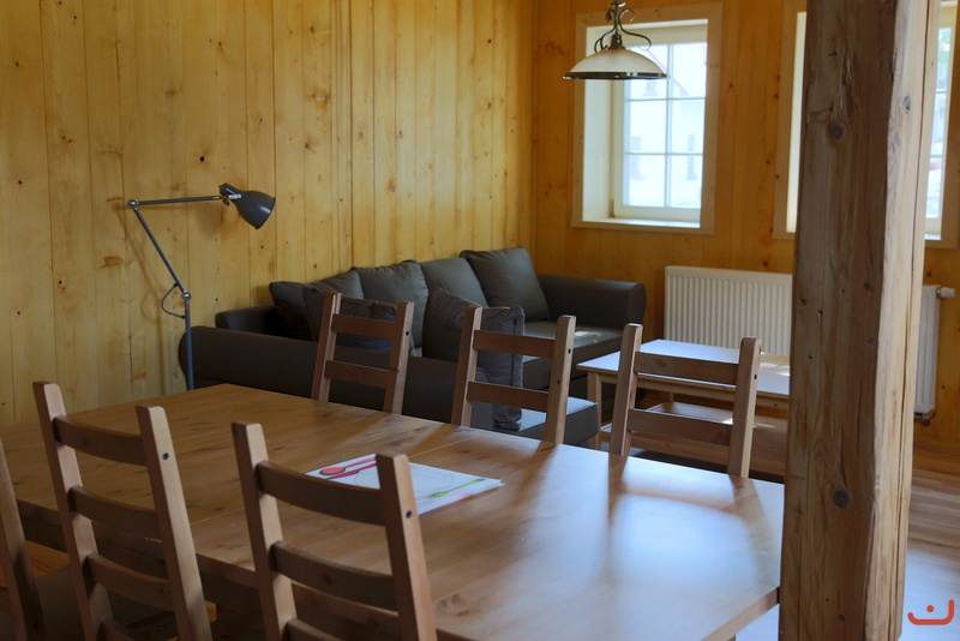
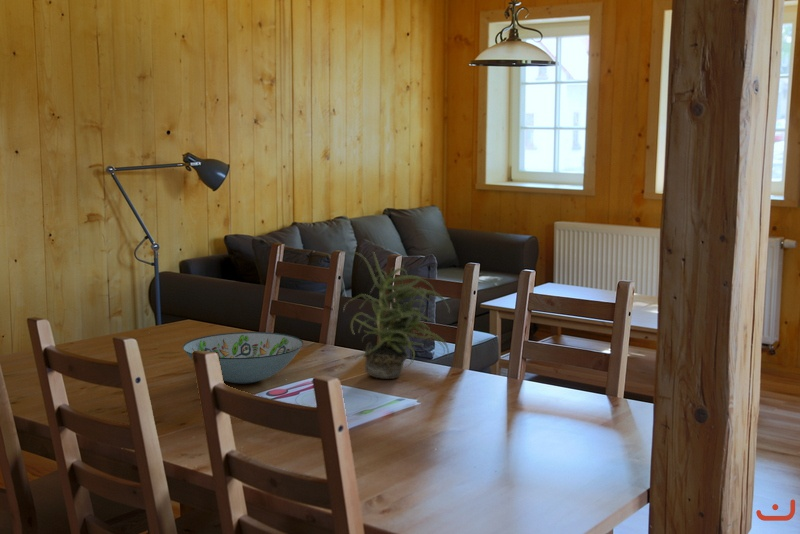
+ decorative bowl [182,331,304,385]
+ potted plant [342,251,451,380]
